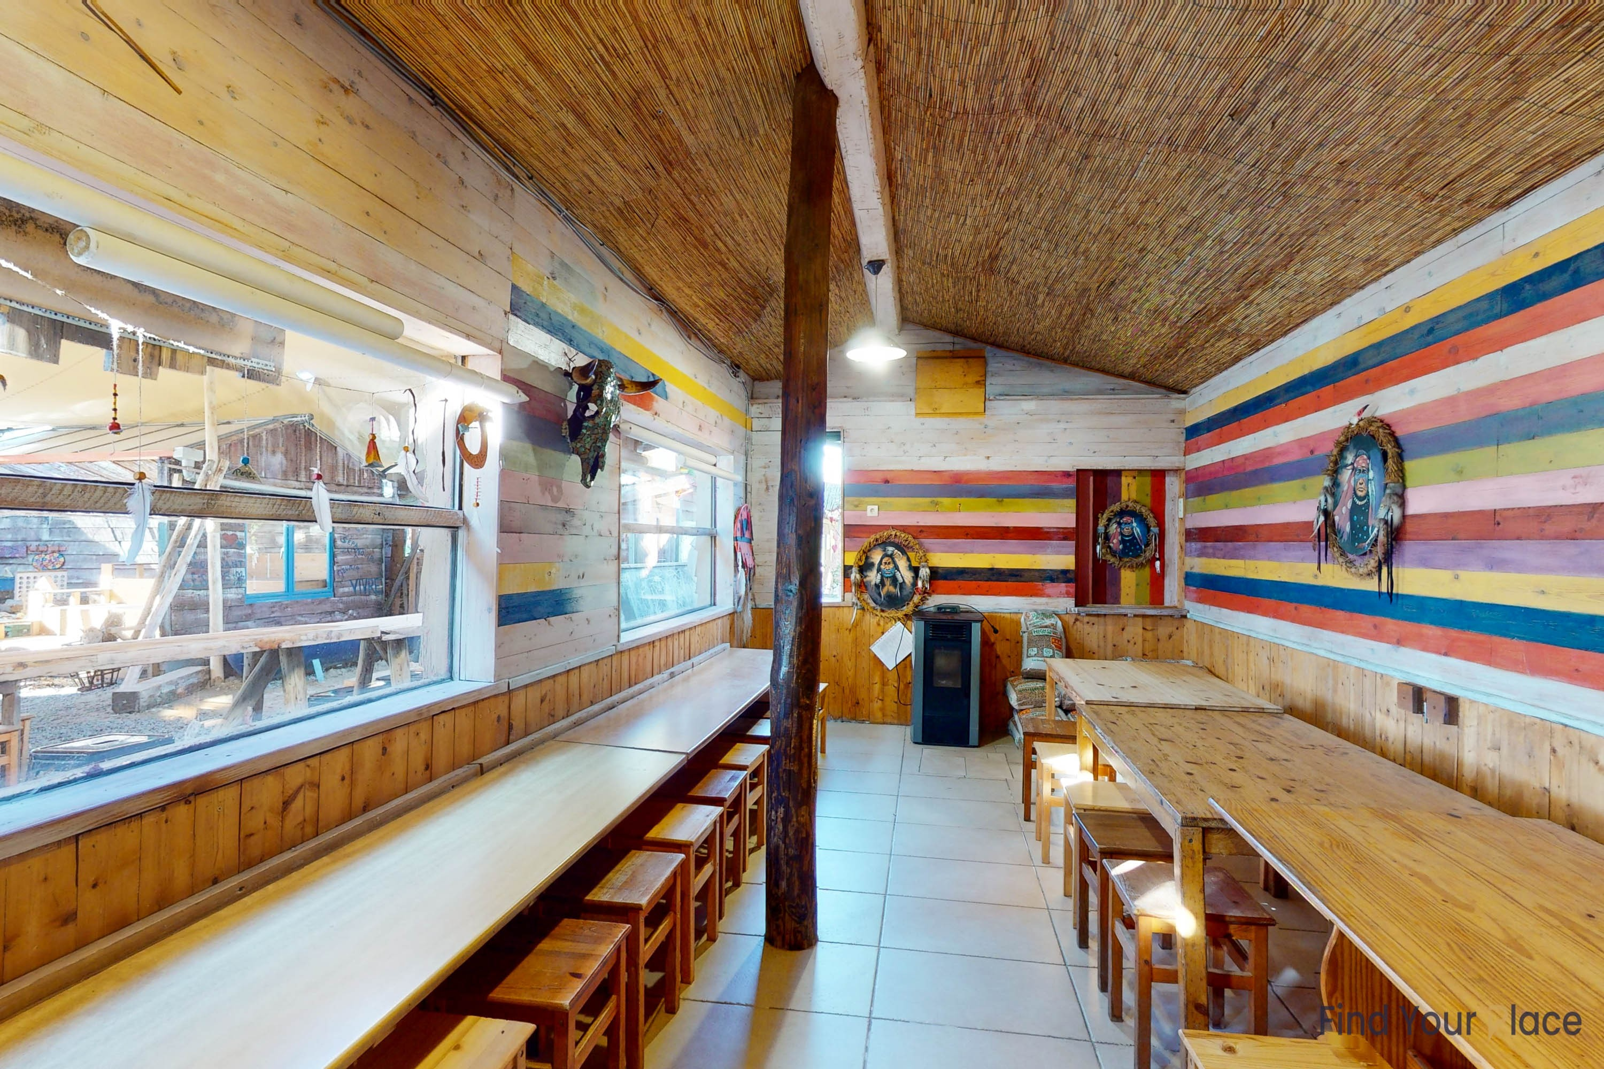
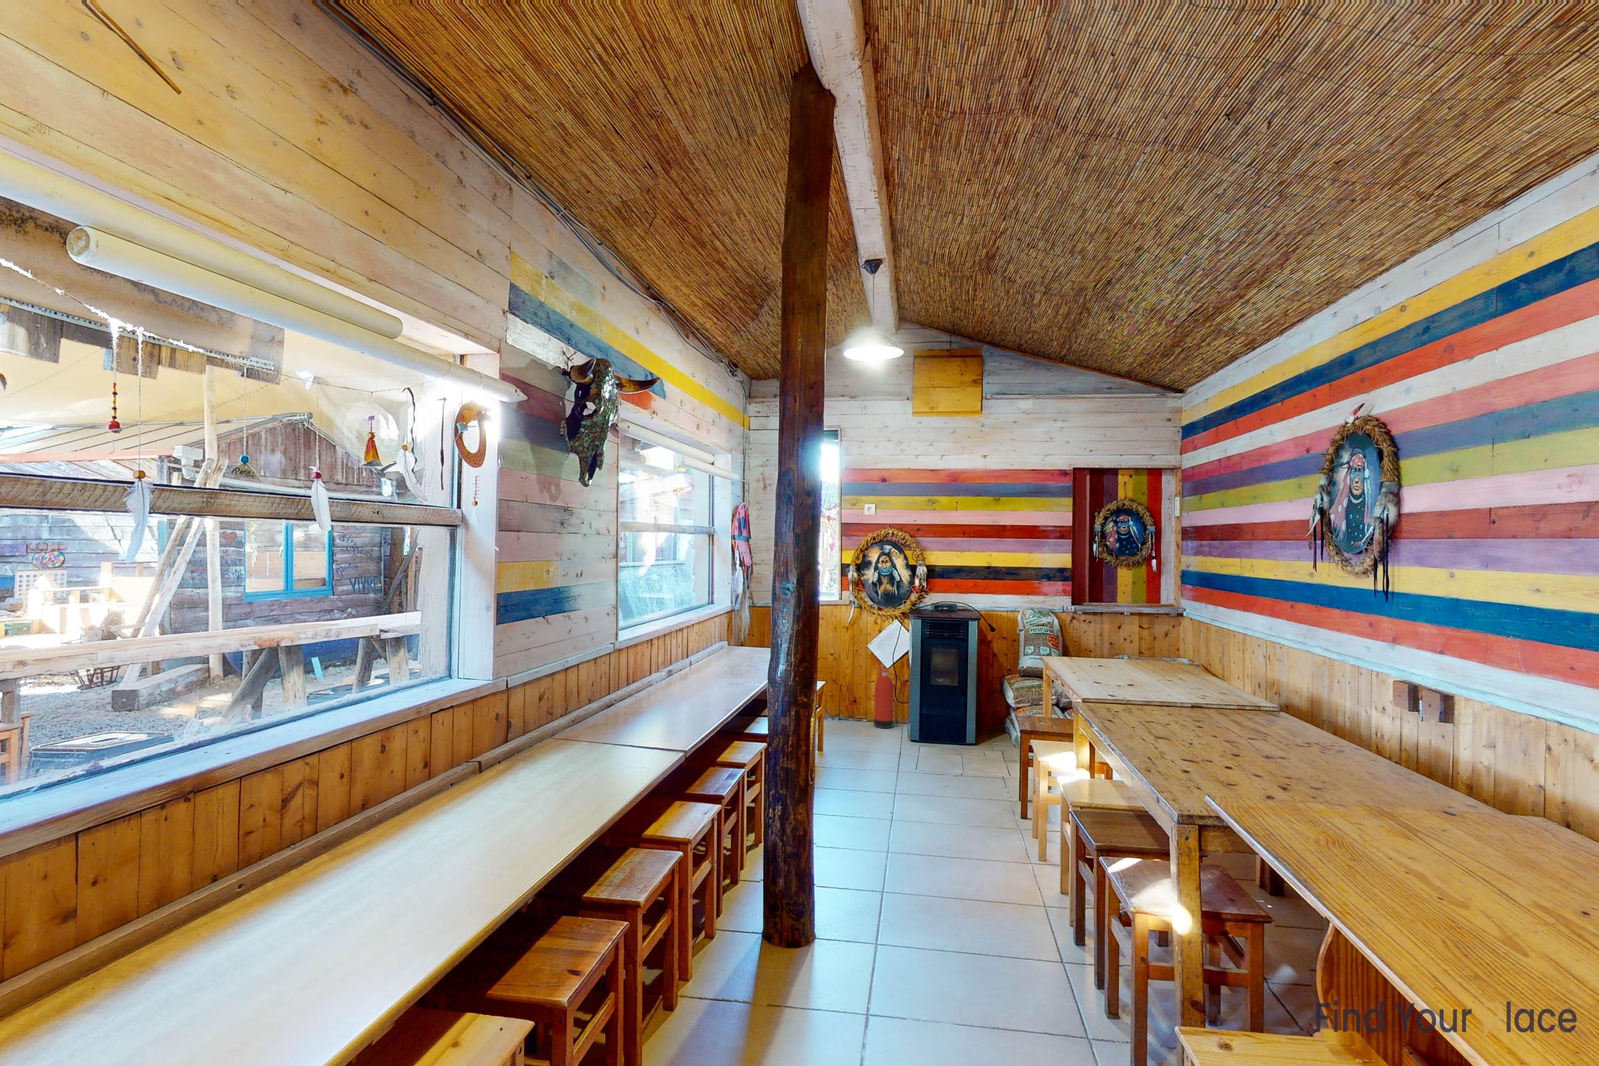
+ fire extinguisher [873,664,902,728]
